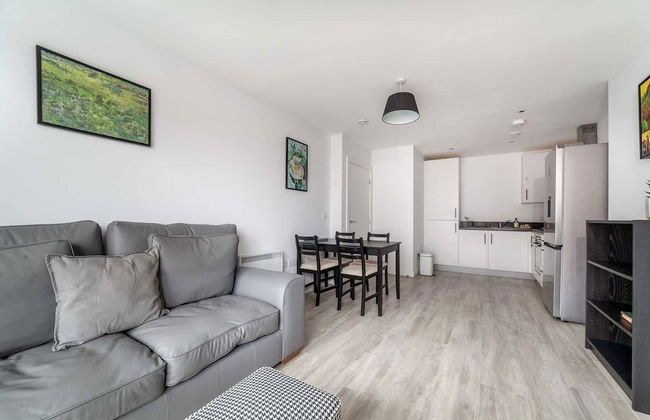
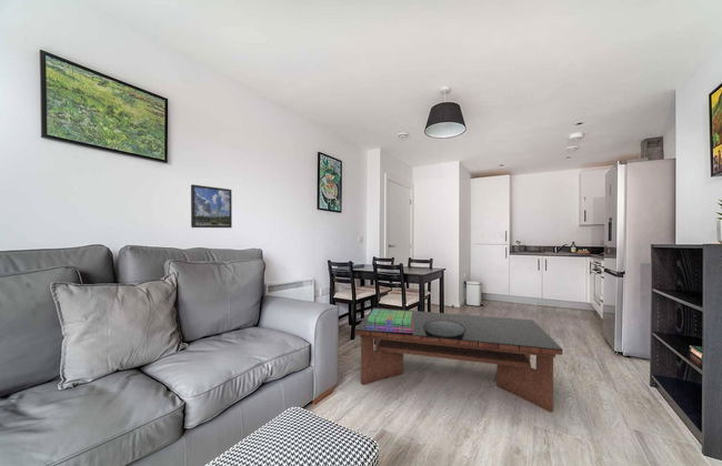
+ coffee table [354,307,563,414]
+ stack of books [367,310,413,334]
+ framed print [190,183,233,229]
